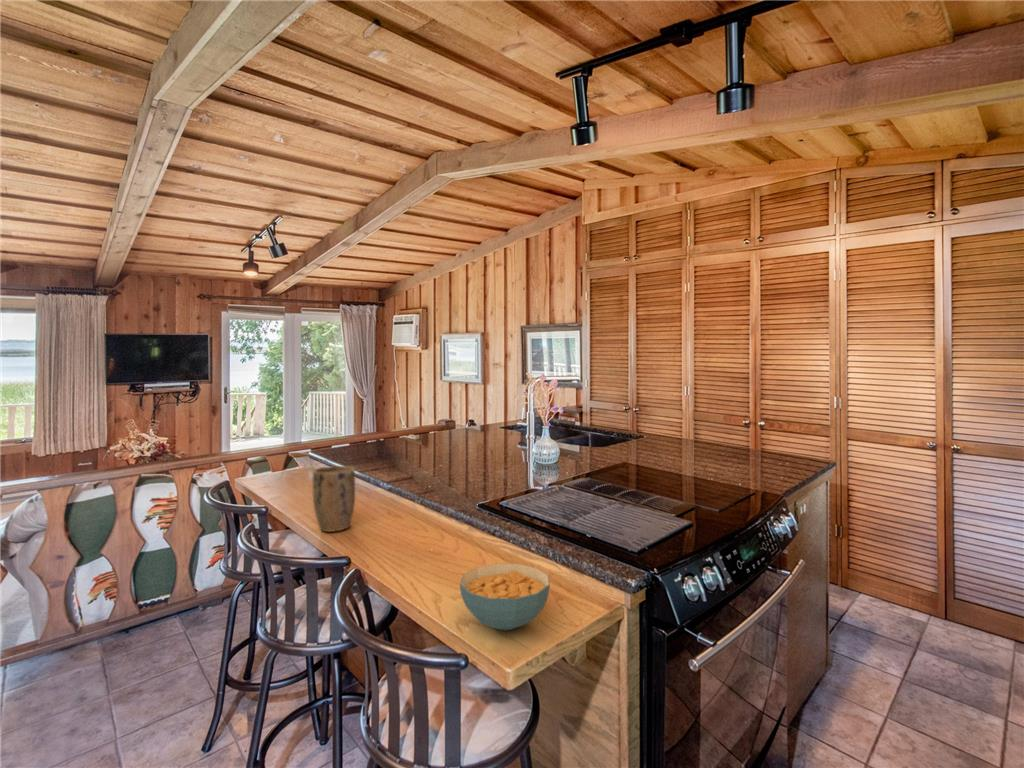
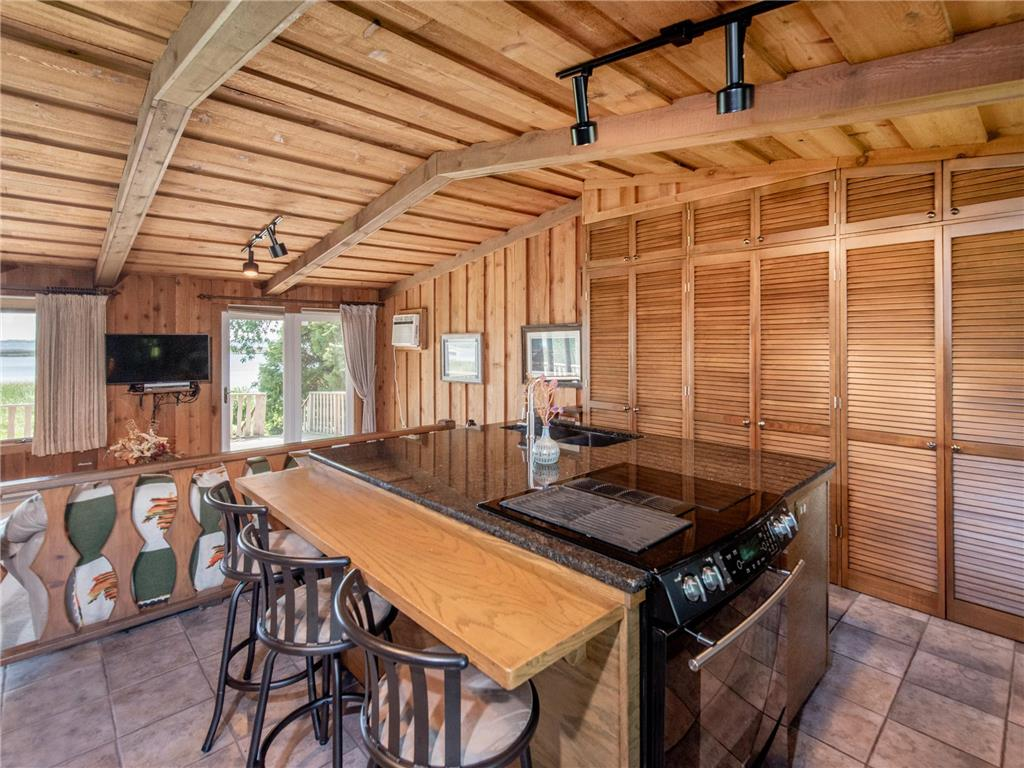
- plant pot [311,465,356,533]
- cereal bowl [459,563,551,631]
